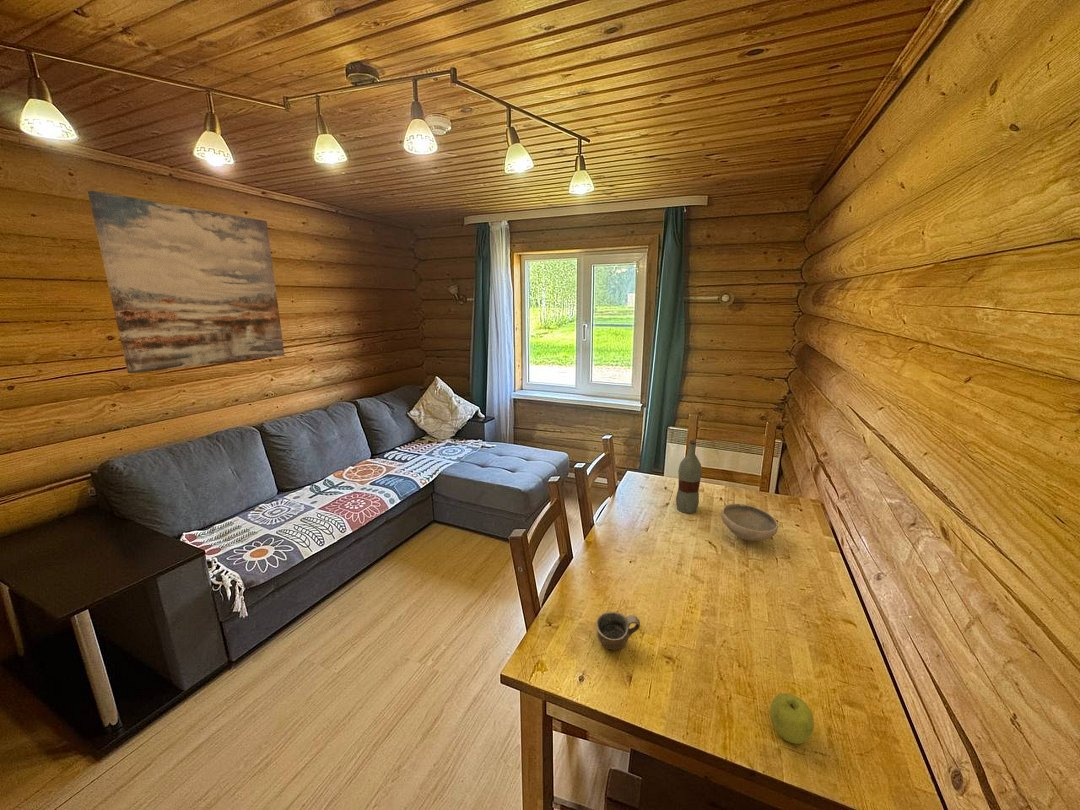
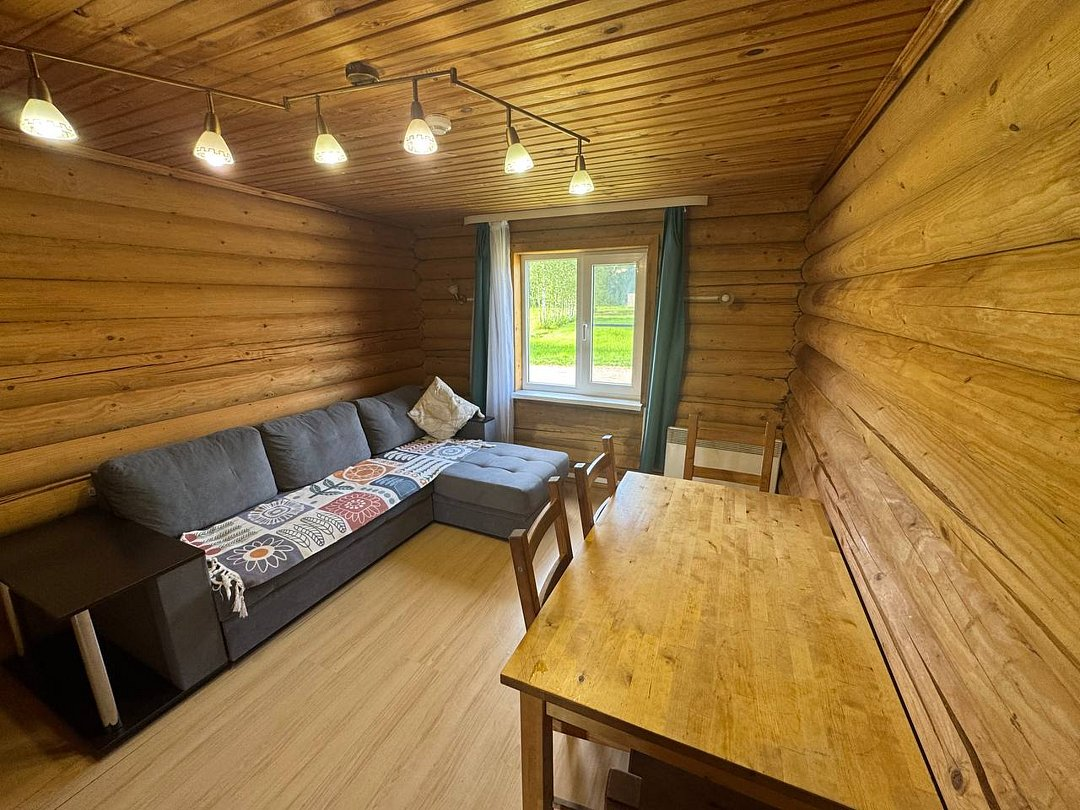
- fruit [769,692,815,745]
- cup [595,611,641,651]
- bowl [720,503,779,542]
- bottle [675,439,703,514]
- wall art [87,190,285,375]
